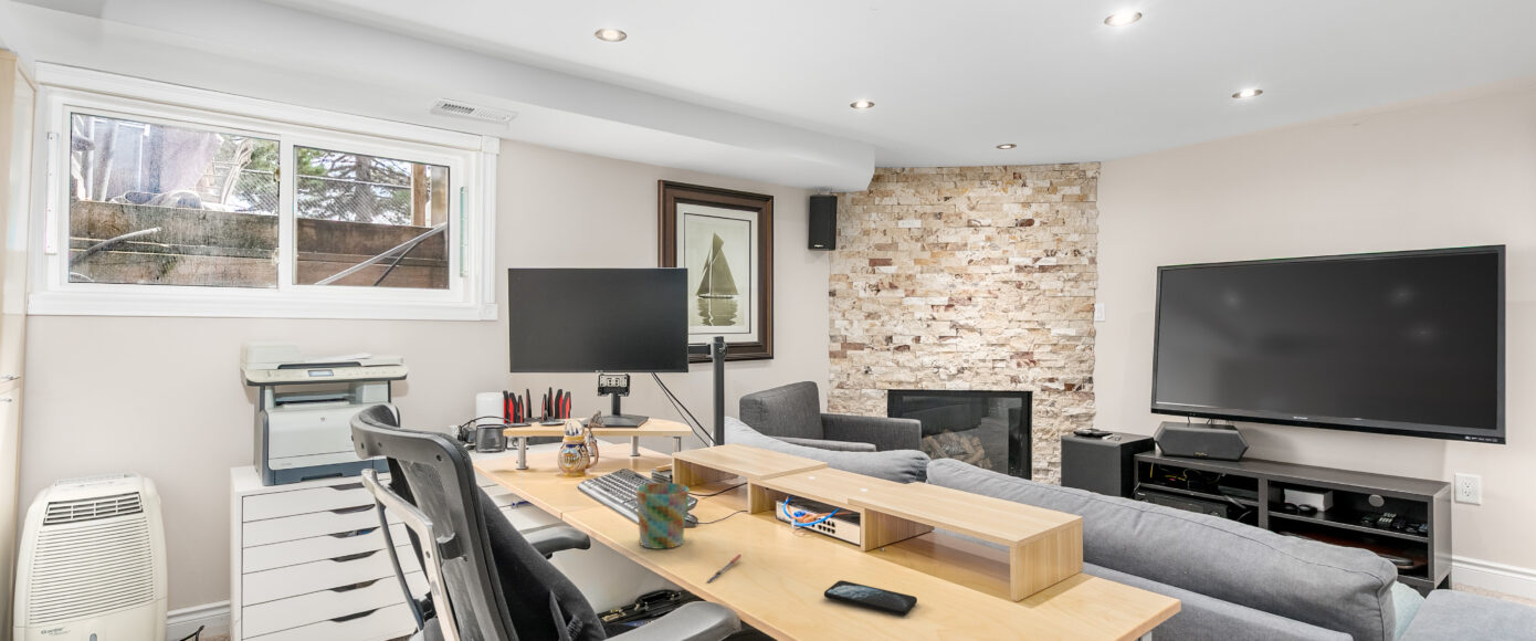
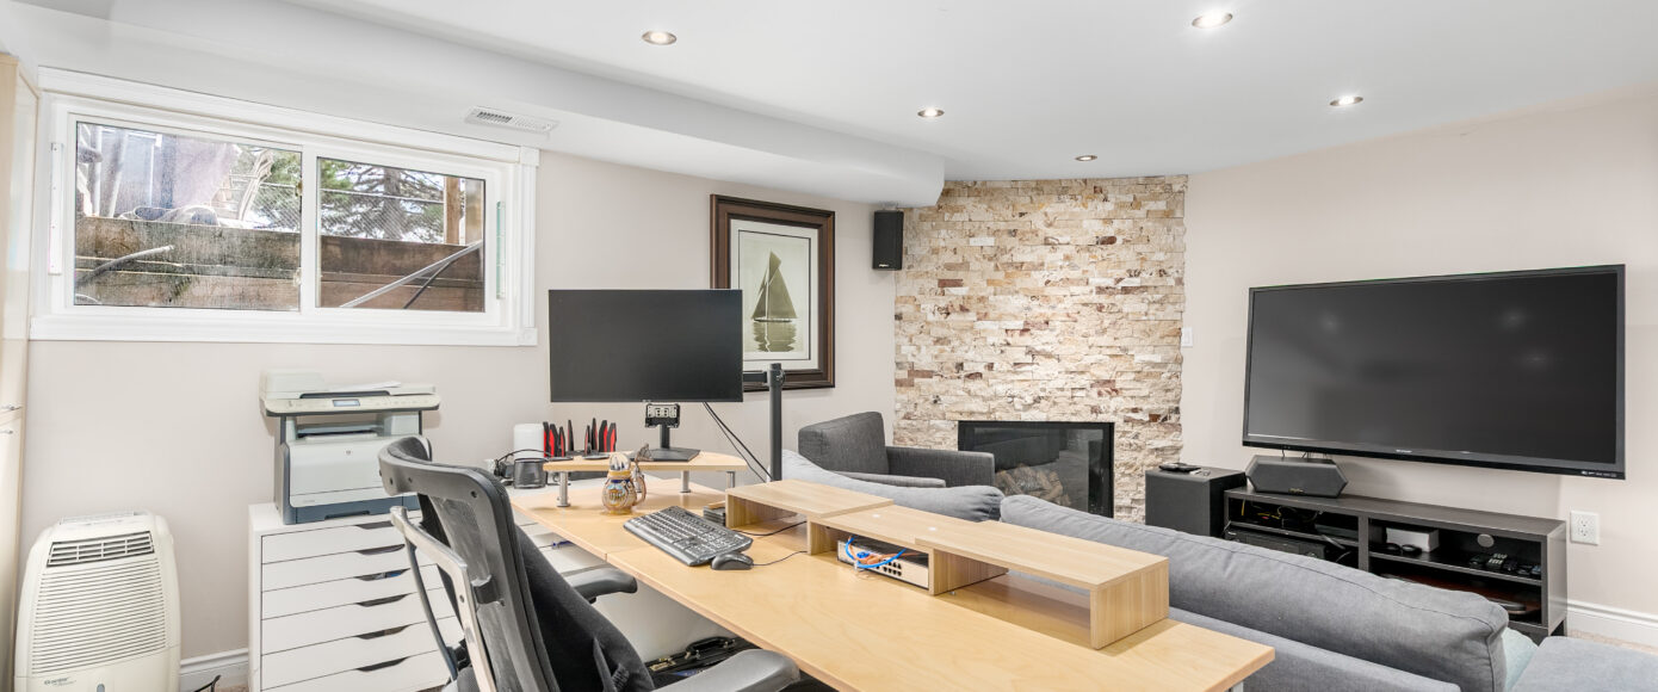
- pen [707,554,743,584]
- mug [635,482,691,550]
- smartphone [823,579,918,617]
